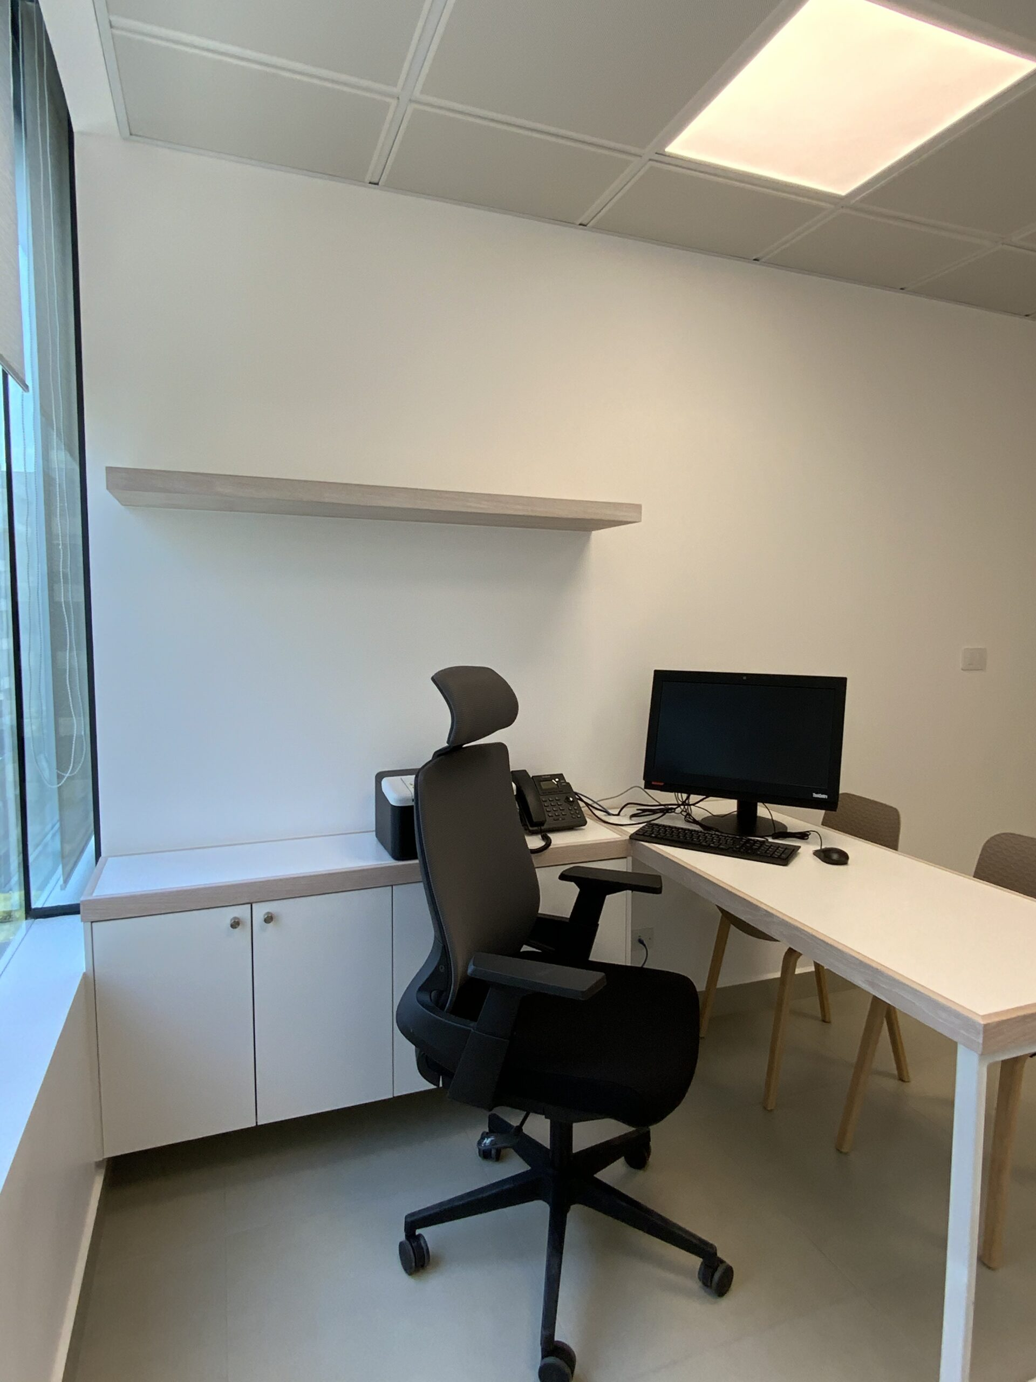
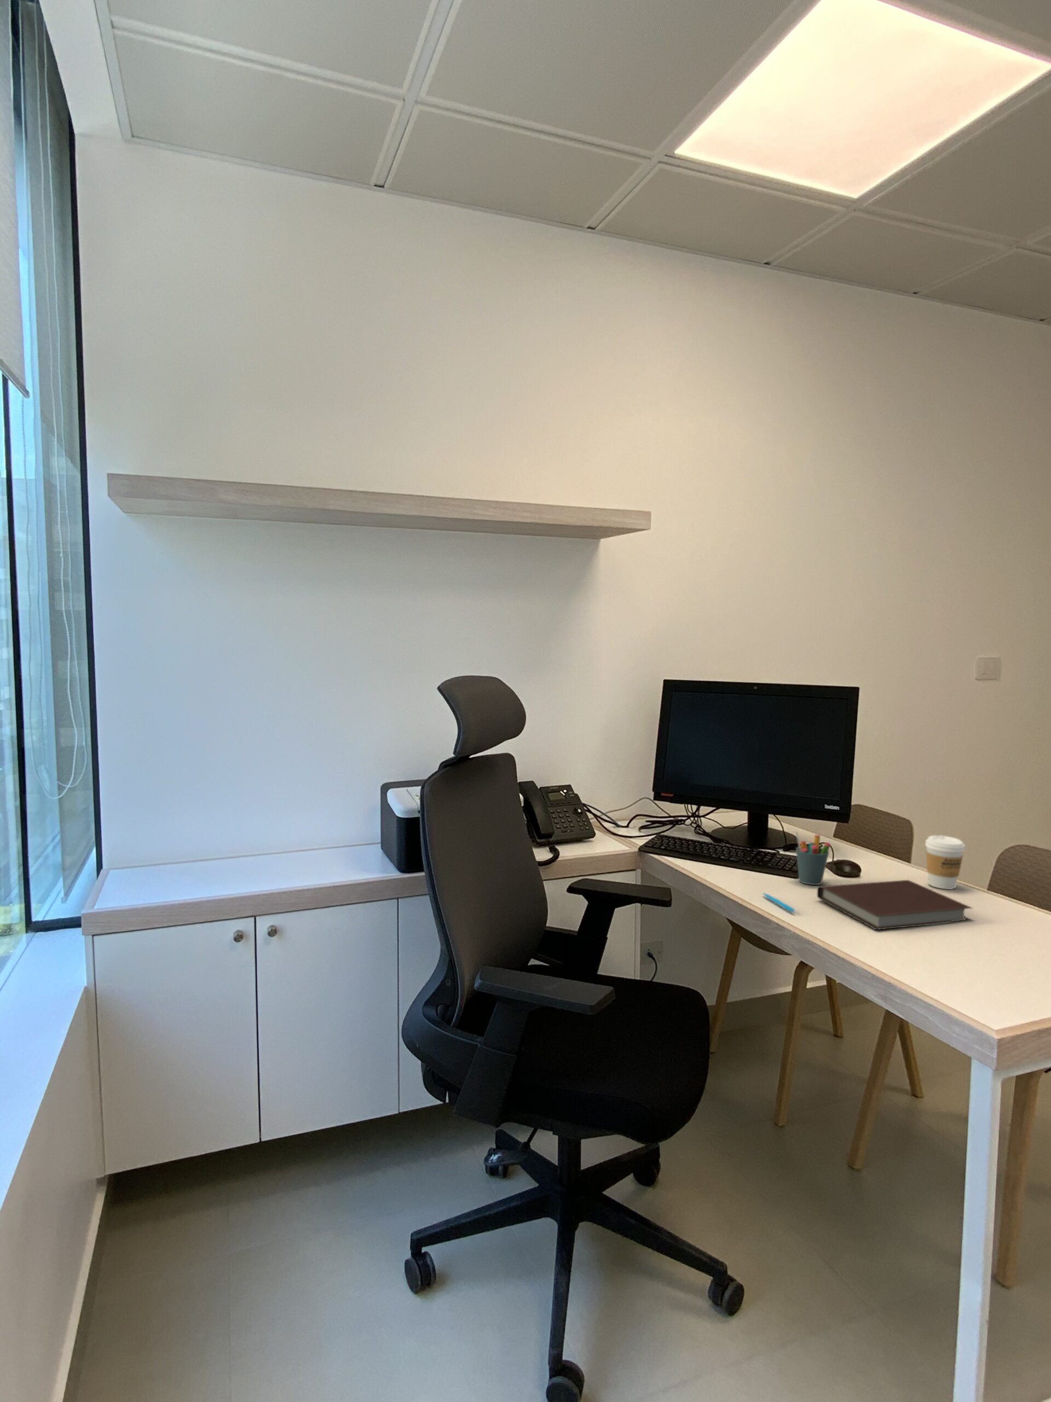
+ pen holder [795,830,831,885]
+ notebook [817,880,974,931]
+ coffee cup [924,835,966,890]
+ pen [762,893,796,913]
